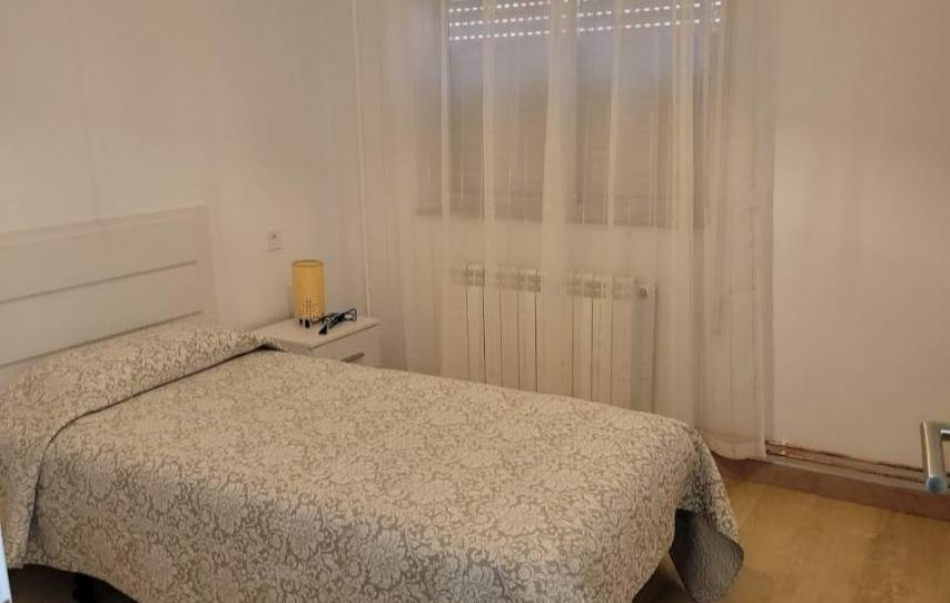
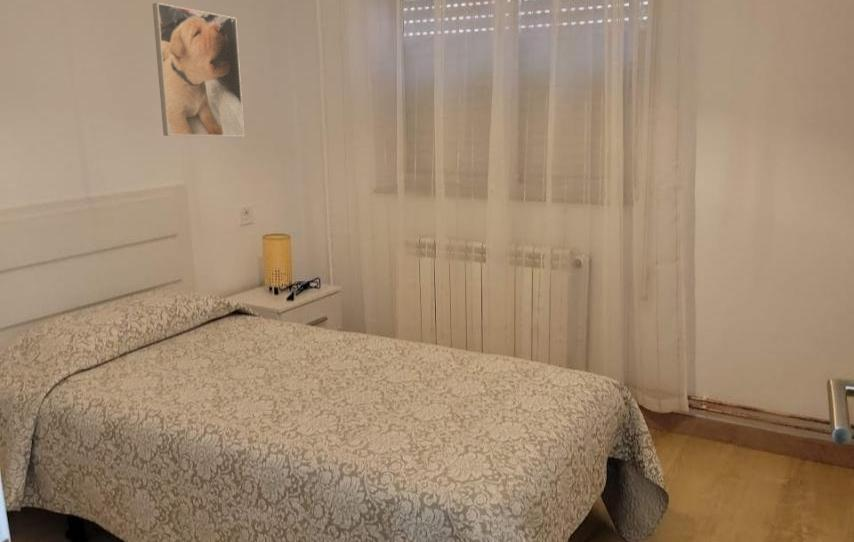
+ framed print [152,2,245,138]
